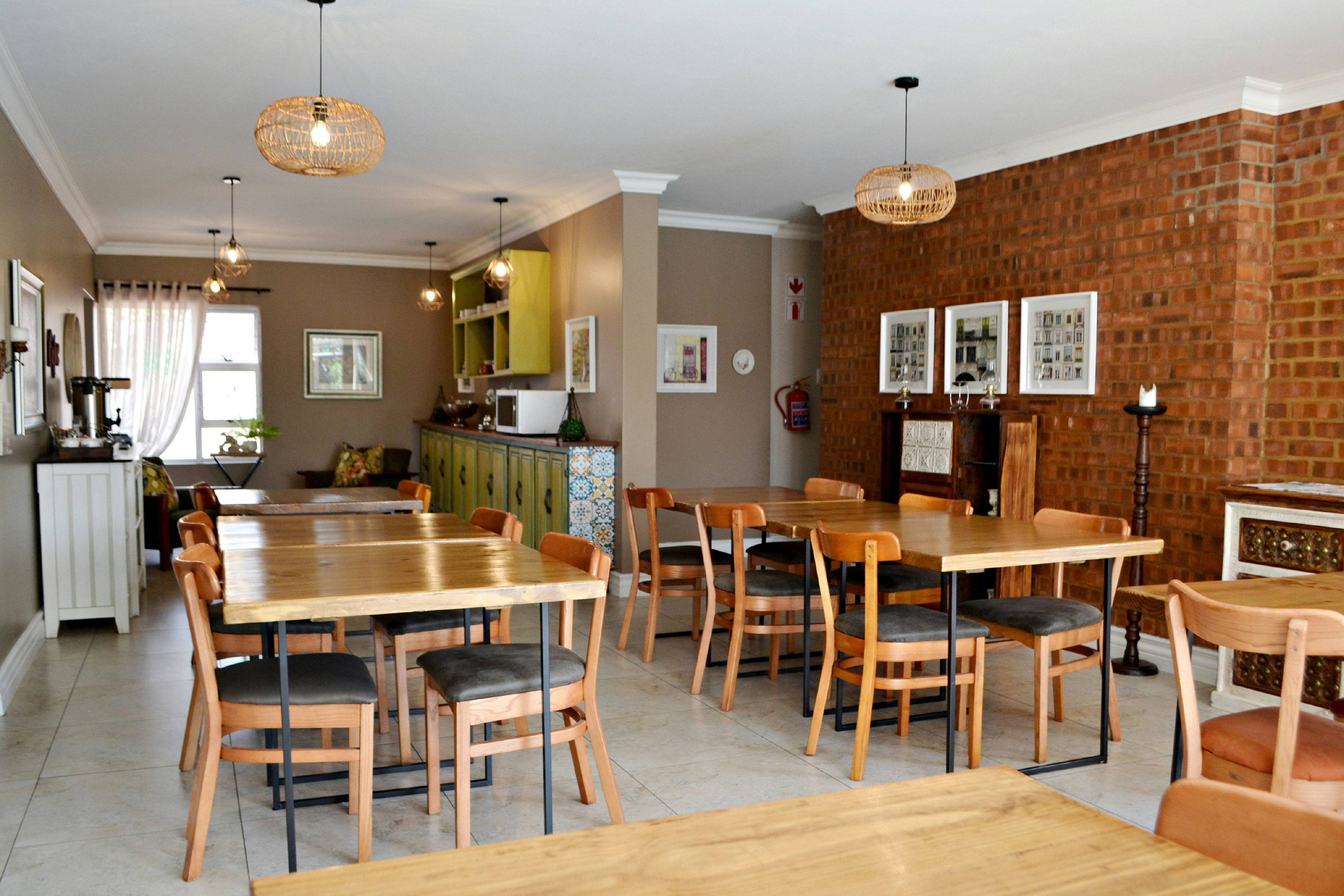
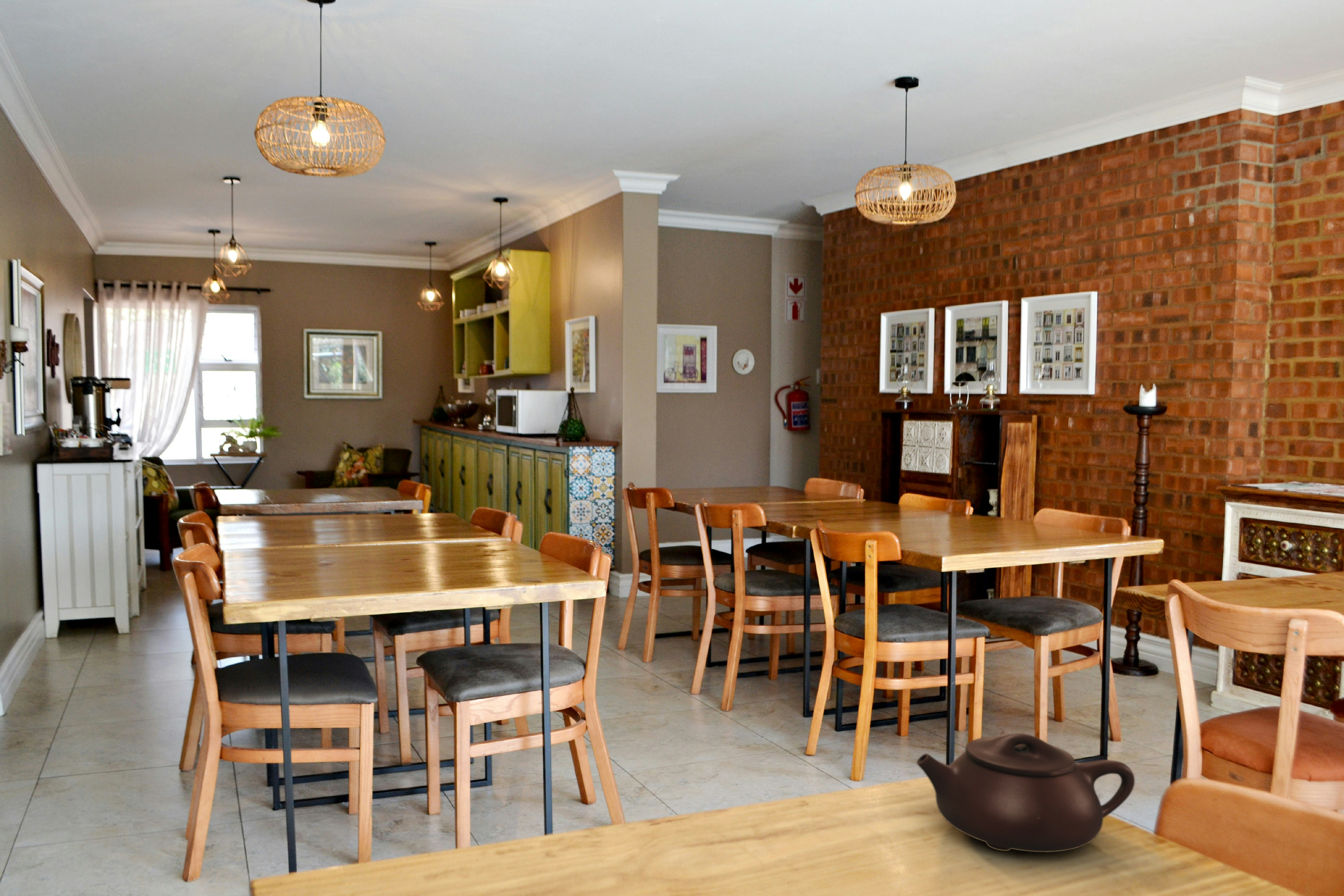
+ teapot [916,733,1135,853]
